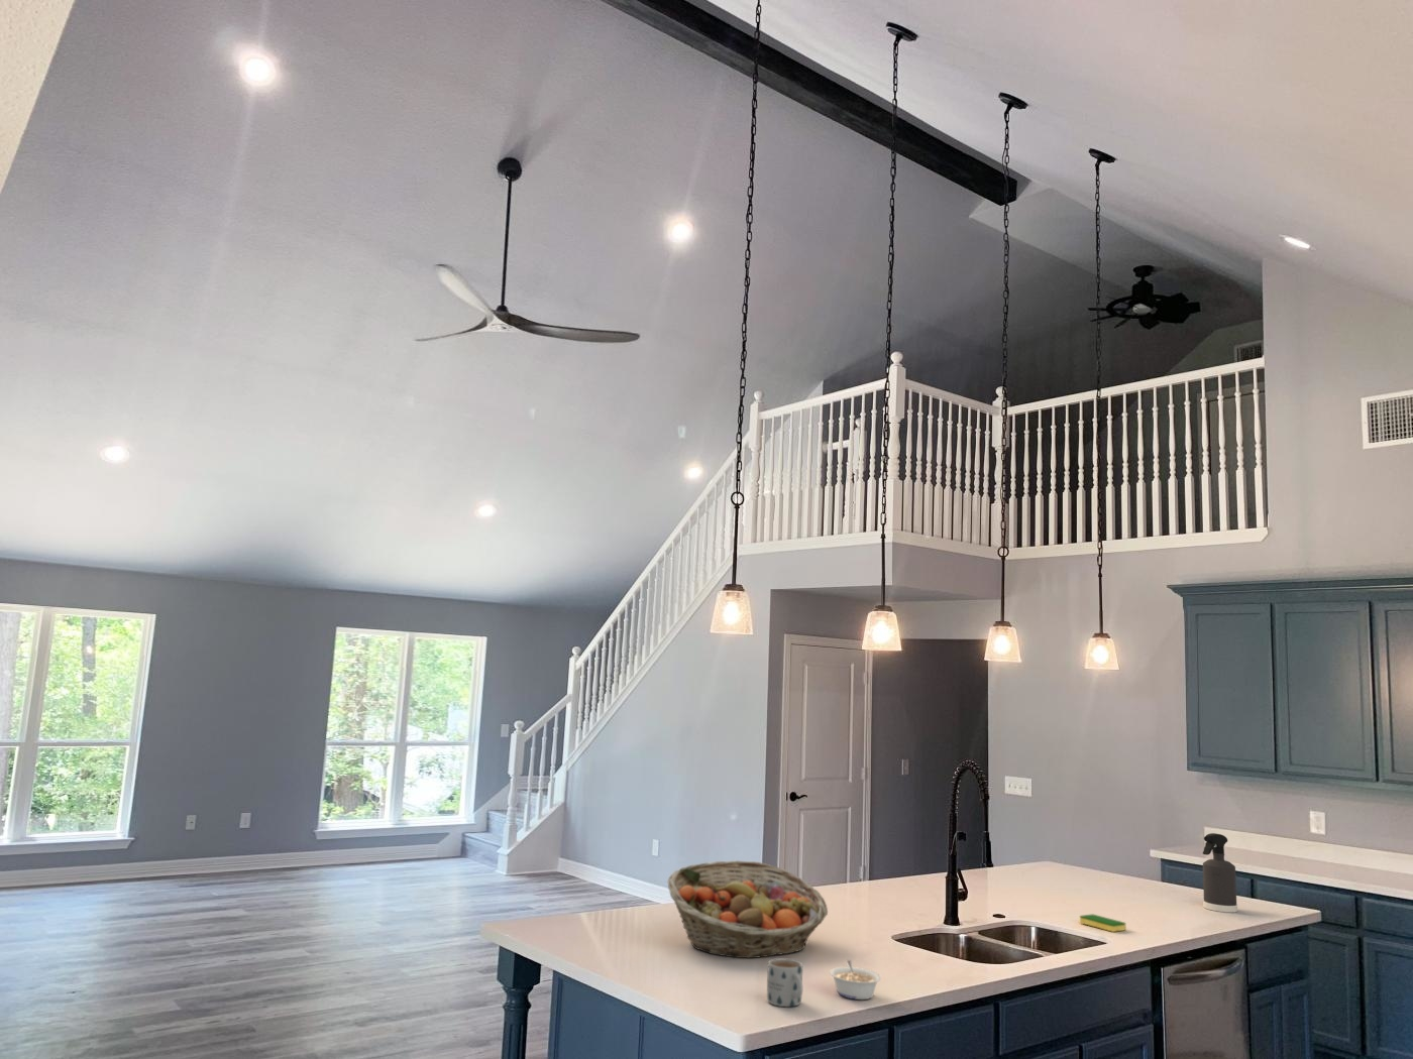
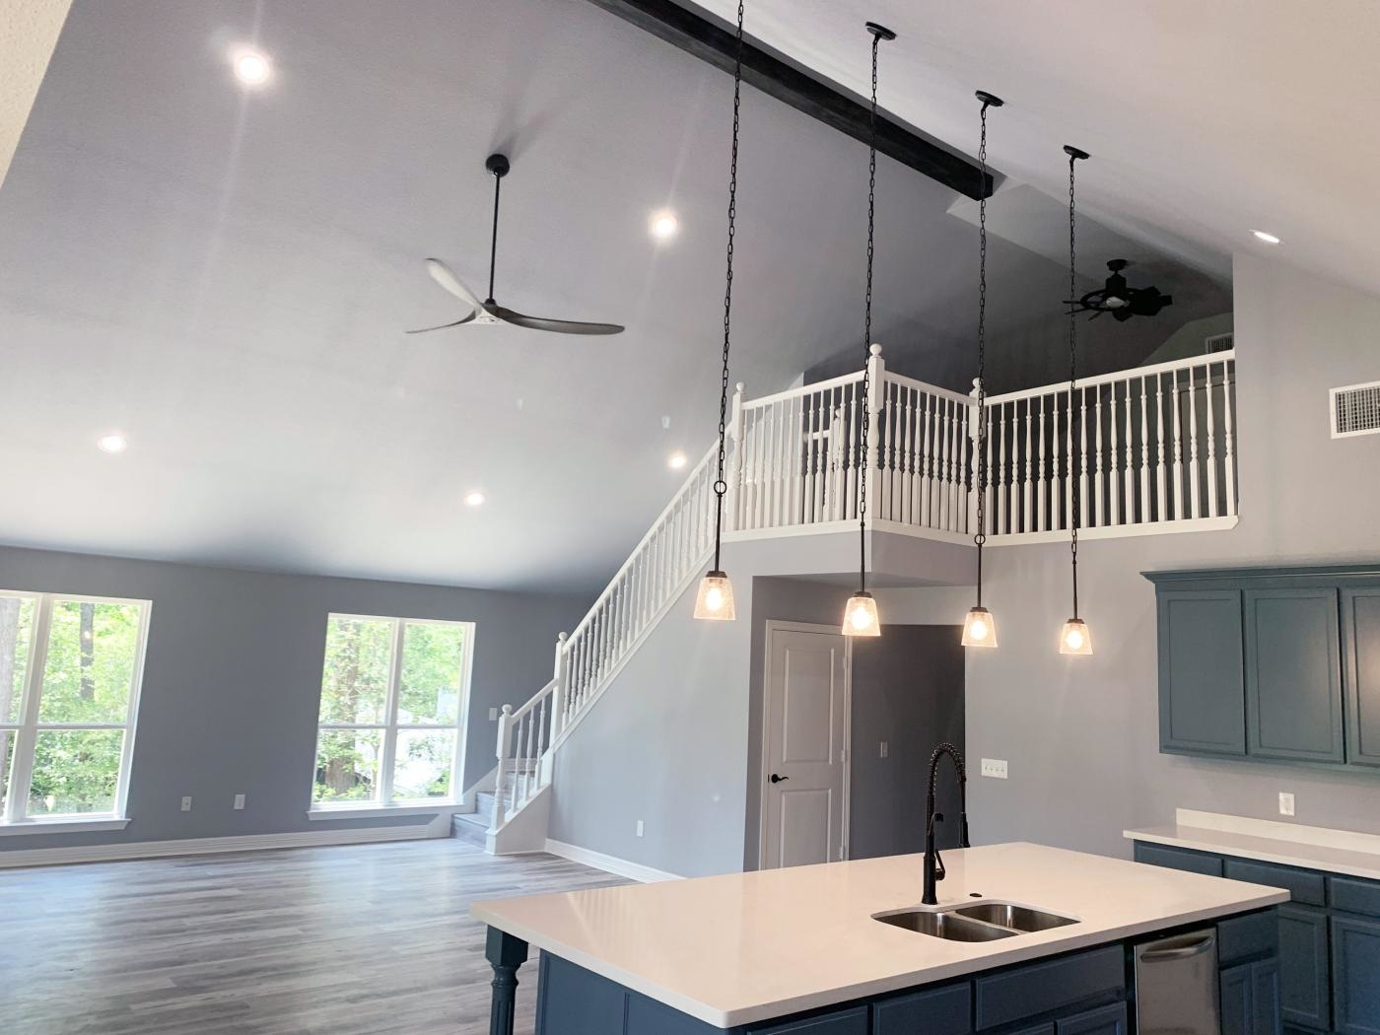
- legume [829,959,882,1000]
- fruit basket [668,859,829,959]
- spray bottle [1202,832,1238,913]
- mug [767,957,803,1008]
- dish sponge [1079,913,1127,933]
